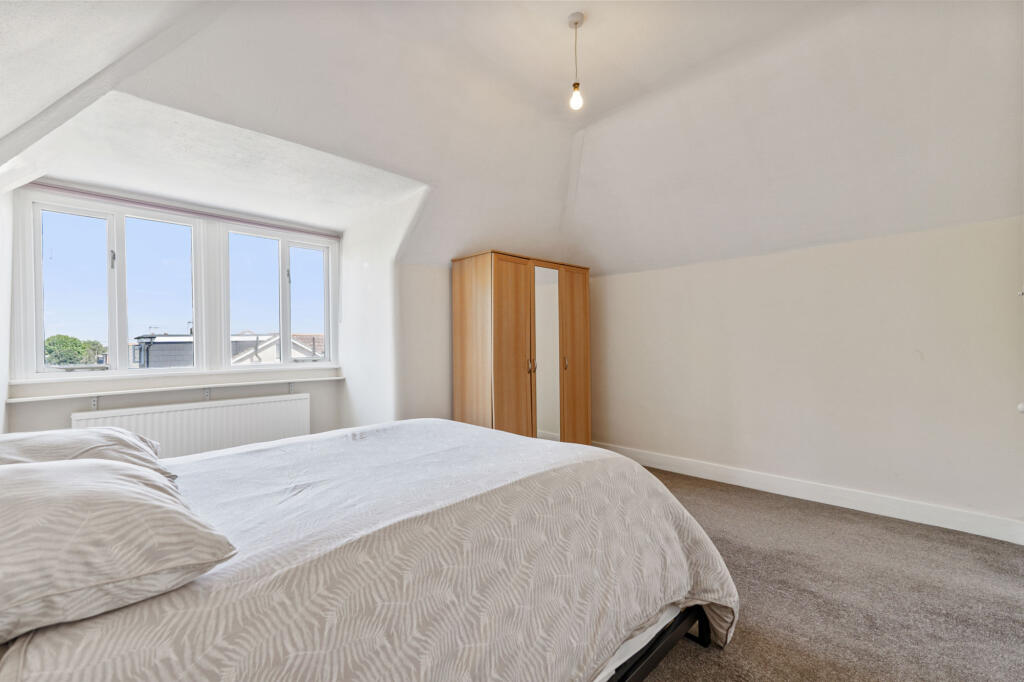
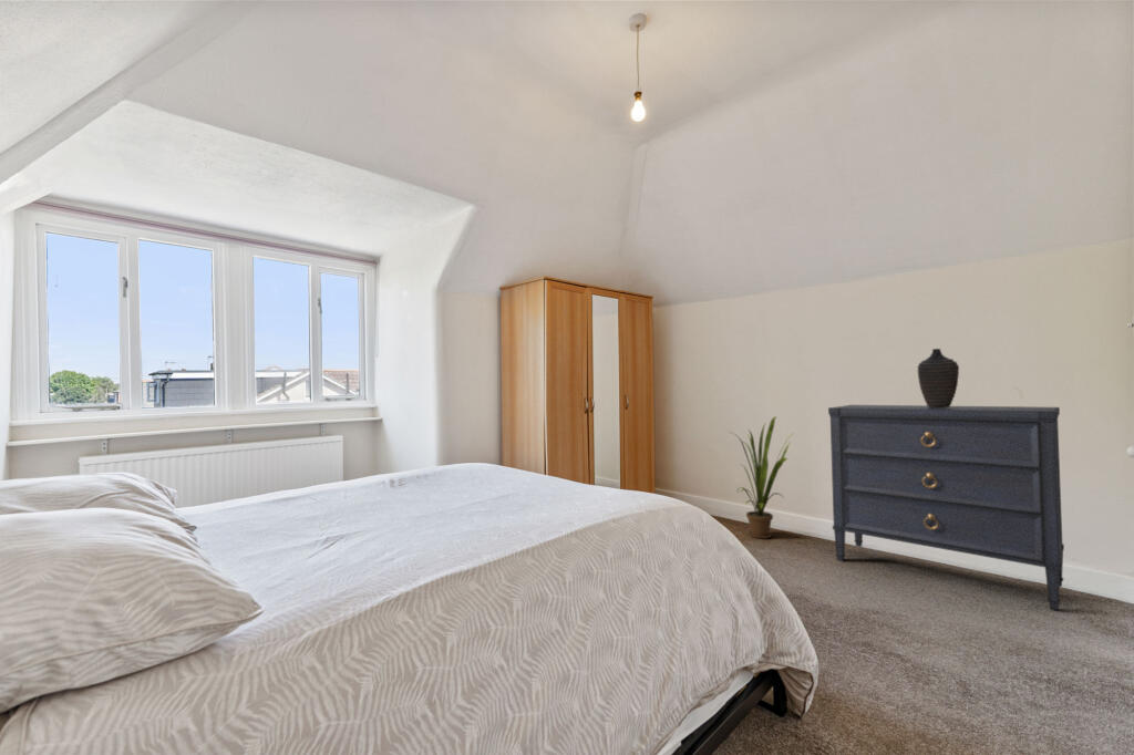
+ house plant [729,415,794,540]
+ decorative vase [917,348,960,408]
+ dresser [827,404,1065,611]
